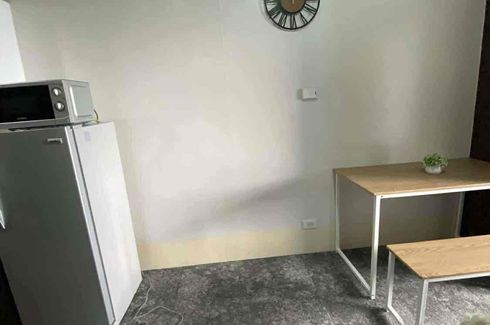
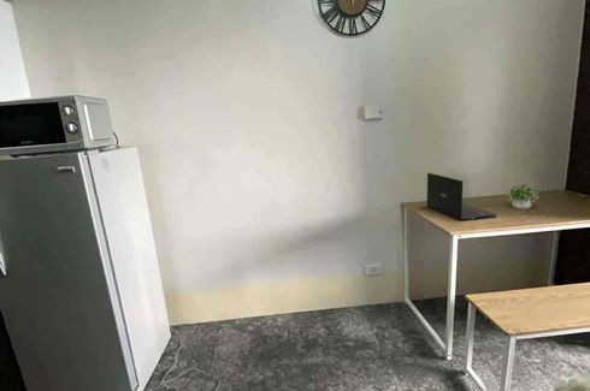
+ laptop [426,172,497,221]
